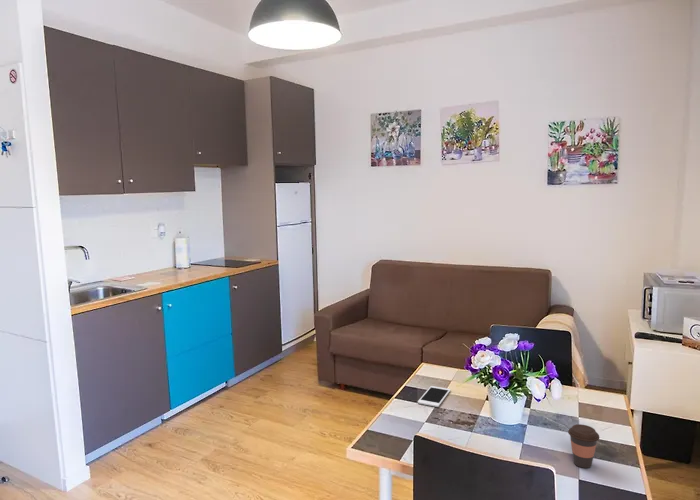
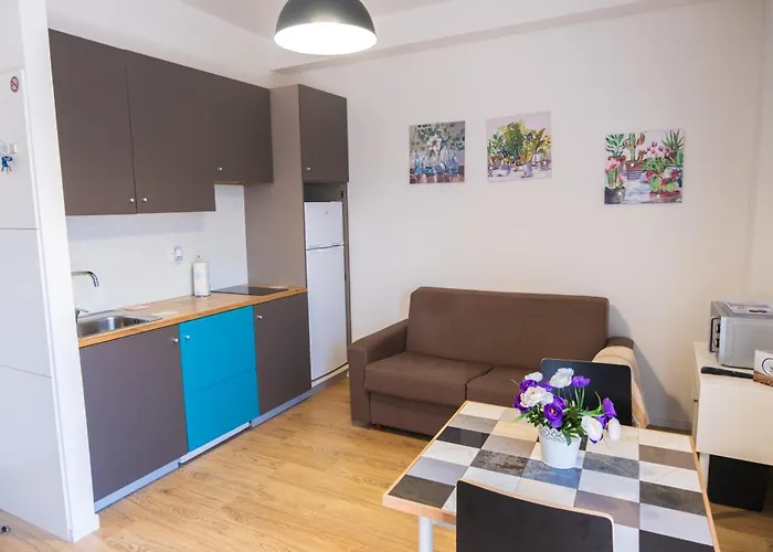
- coffee cup [567,423,600,469]
- cell phone [417,385,451,408]
